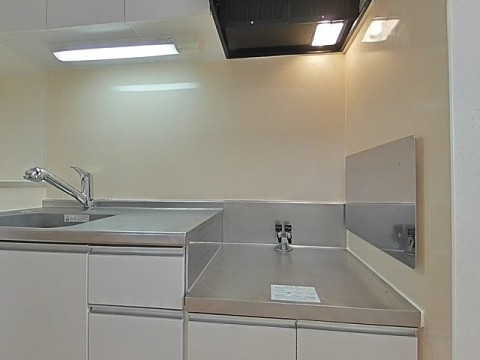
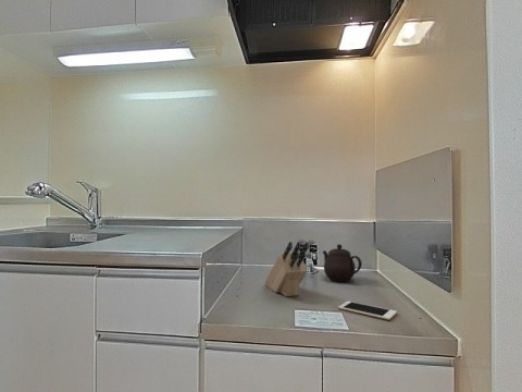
+ knife block [263,241,310,297]
+ cell phone [337,301,398,321]
+ teapot [322,243,363,283]
